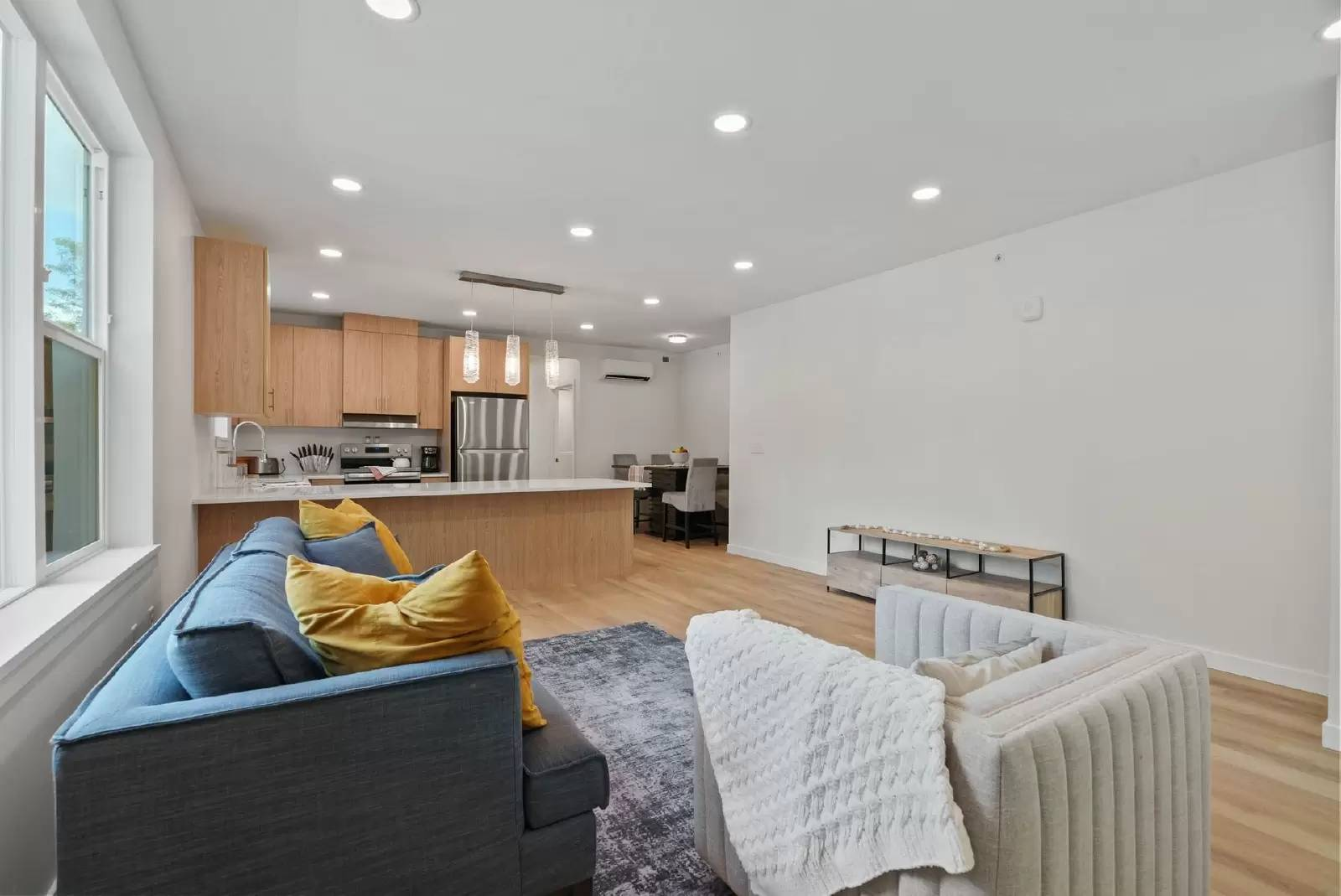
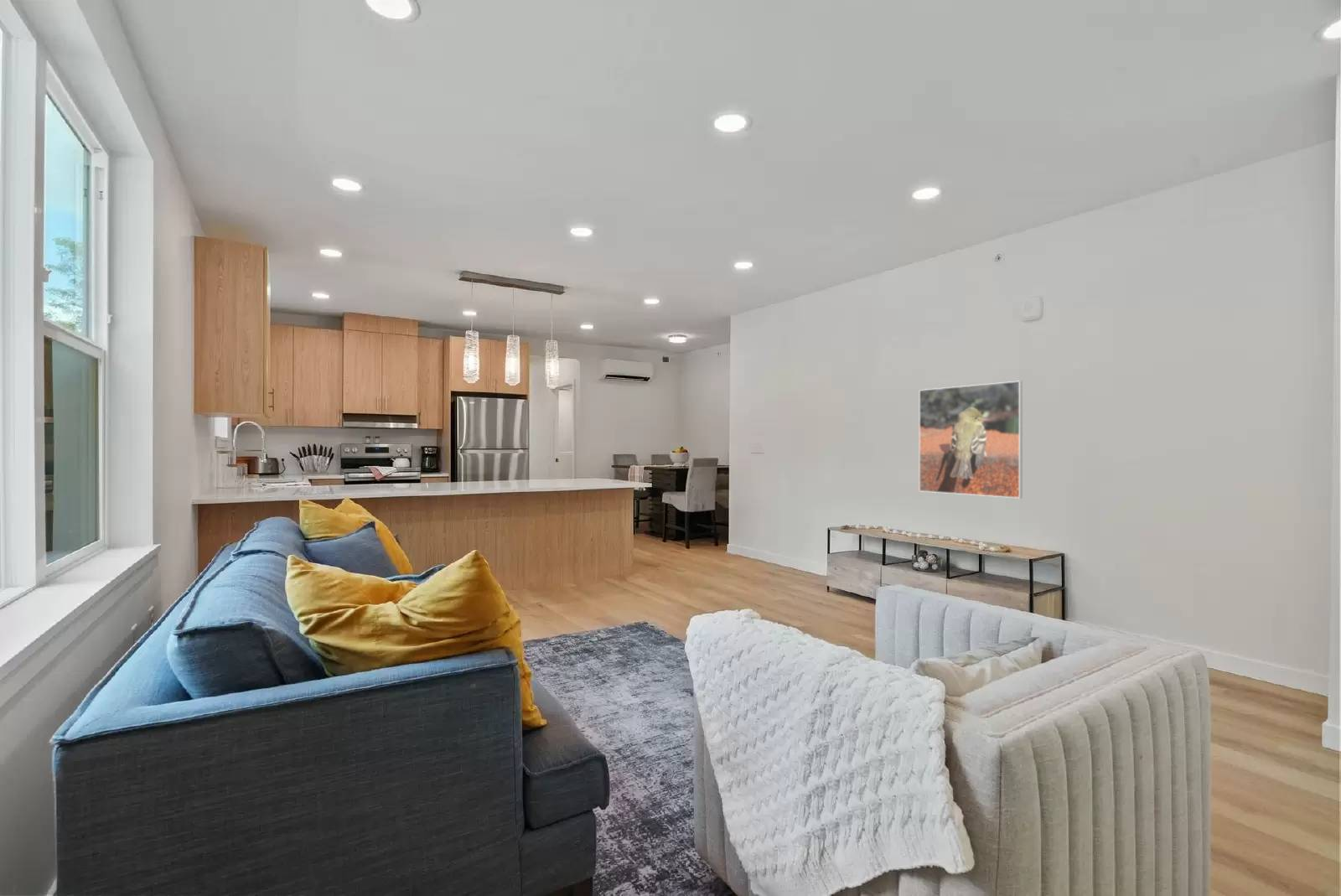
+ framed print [919,380,1023,499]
